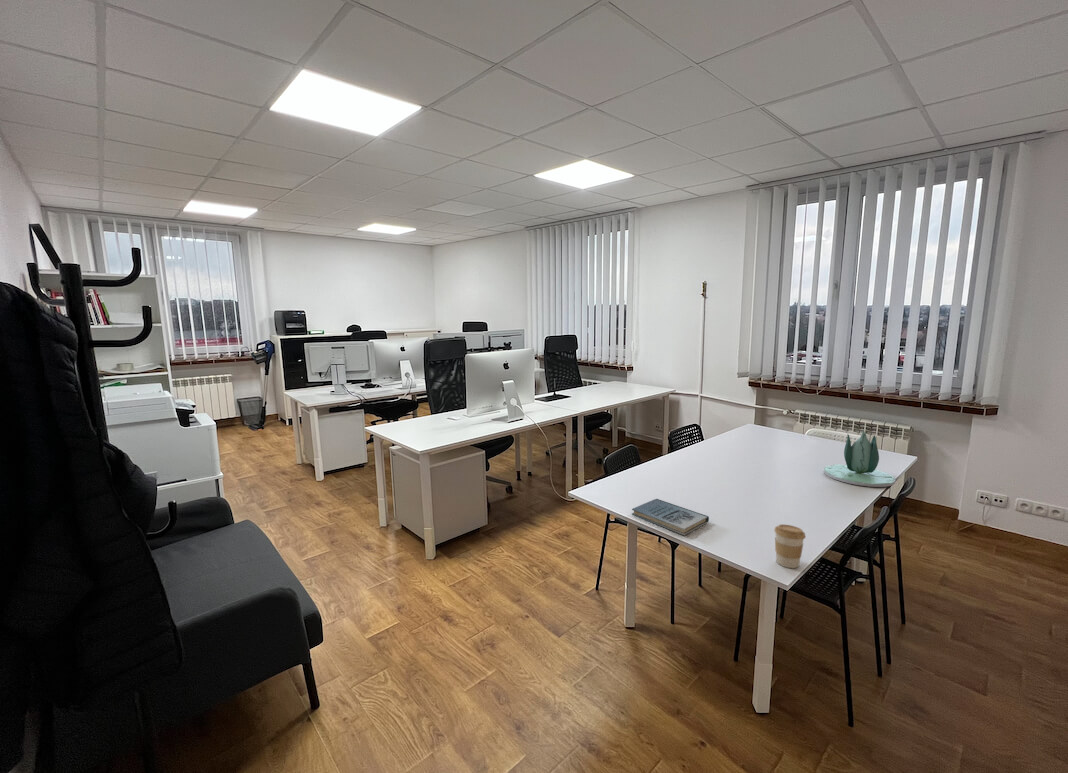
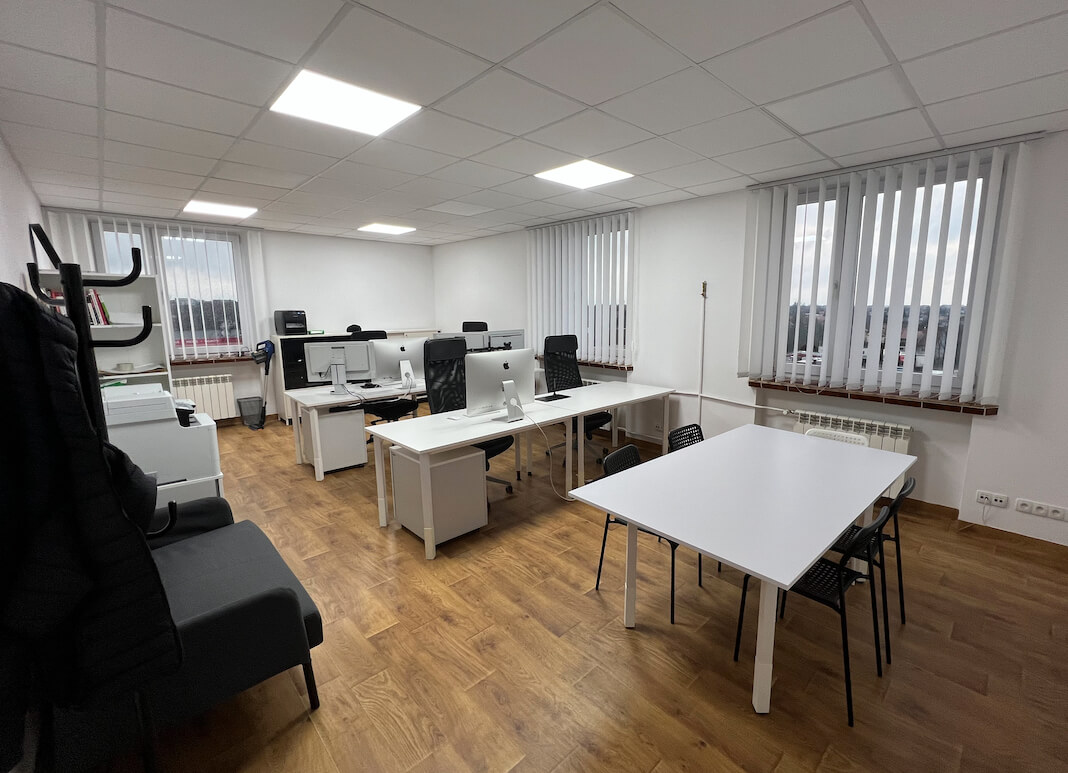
- coffee cup [773,523,806,569]
- book [631,498,710,536]
- succulent plant [823,429,897,488]
